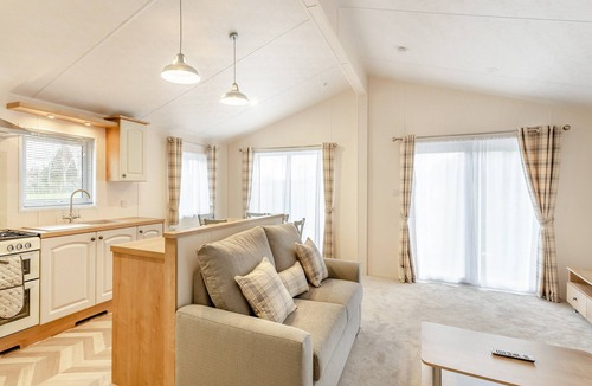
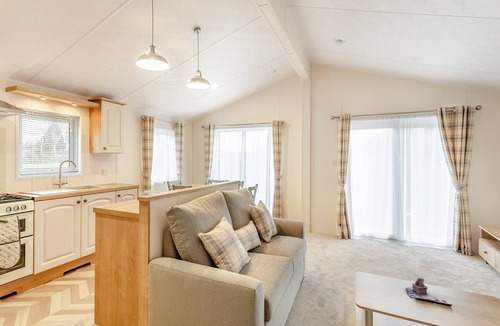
+ teapot [404,277,437,302]
